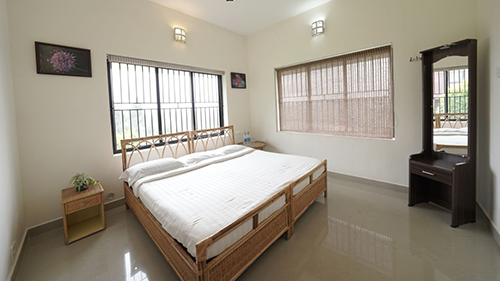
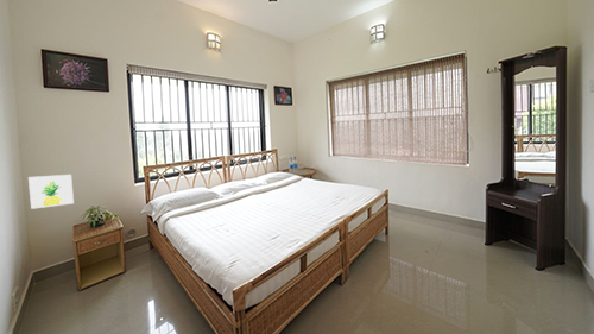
+ wall art [27,174,75,210]
